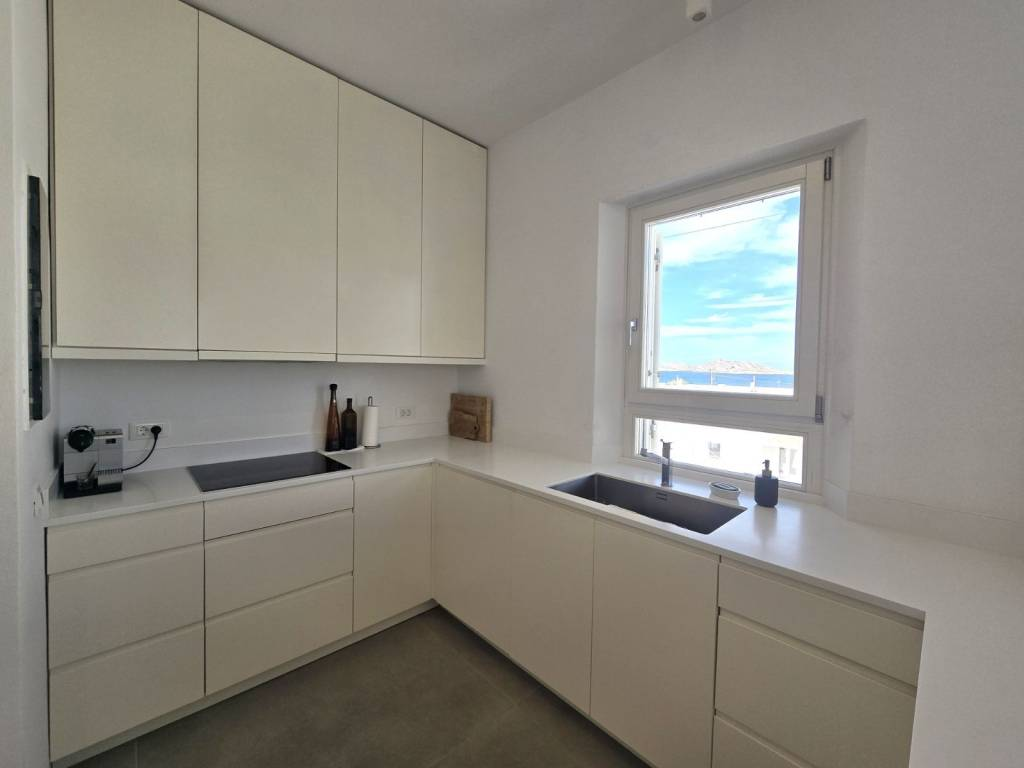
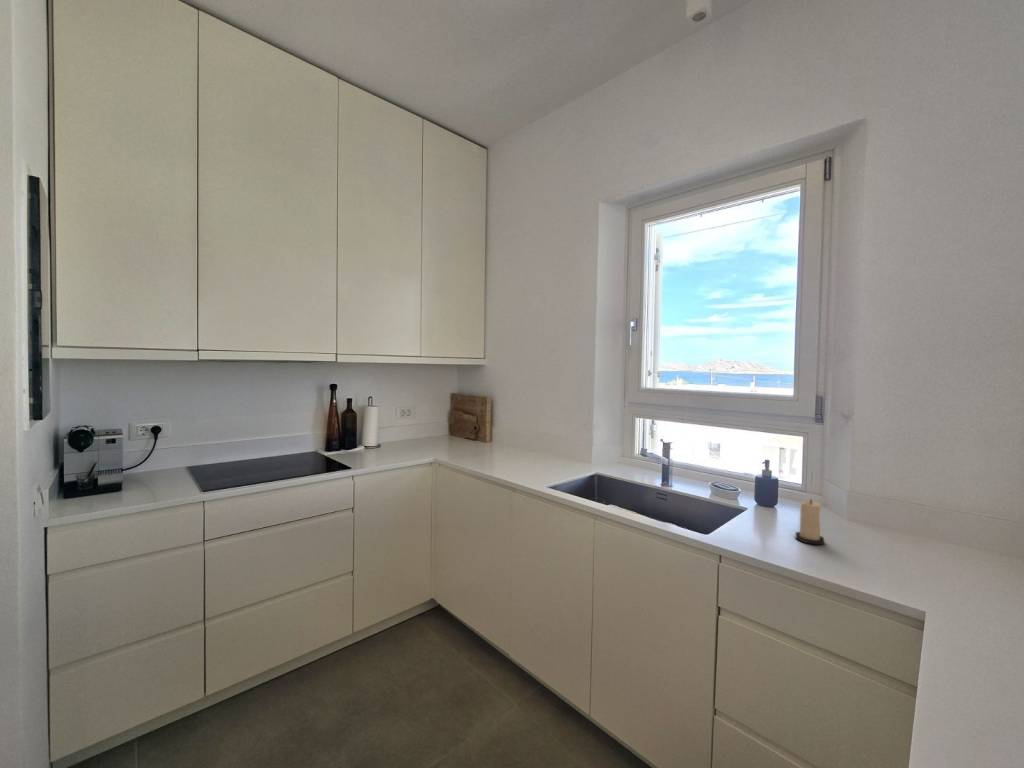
+ candle [795,498,825,546]
